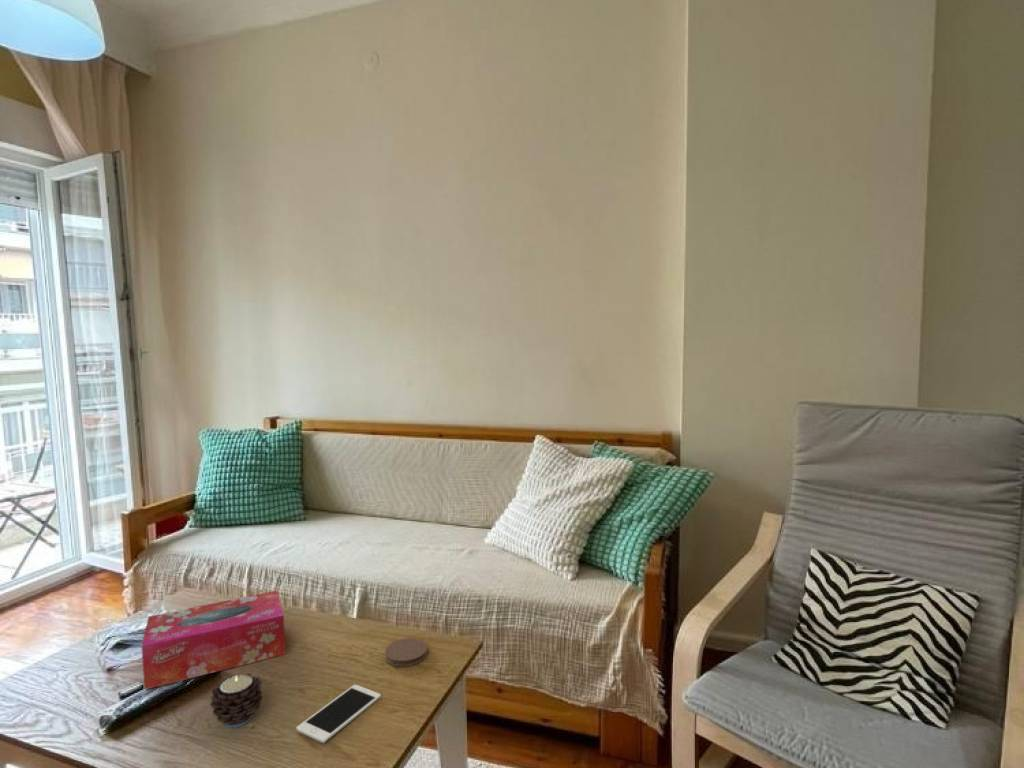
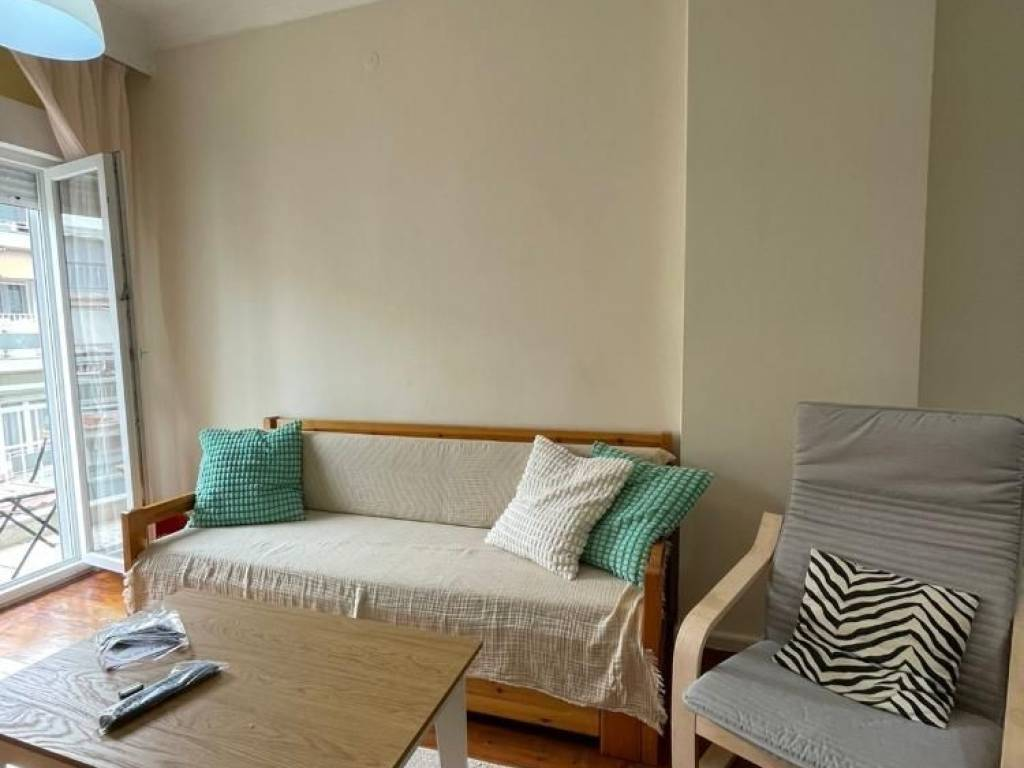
- cell phone [295,684,382,744]
- tissue box [141,589,287,691]
- candle [209,673,264,729]
- coaster [384,637,428,667]
